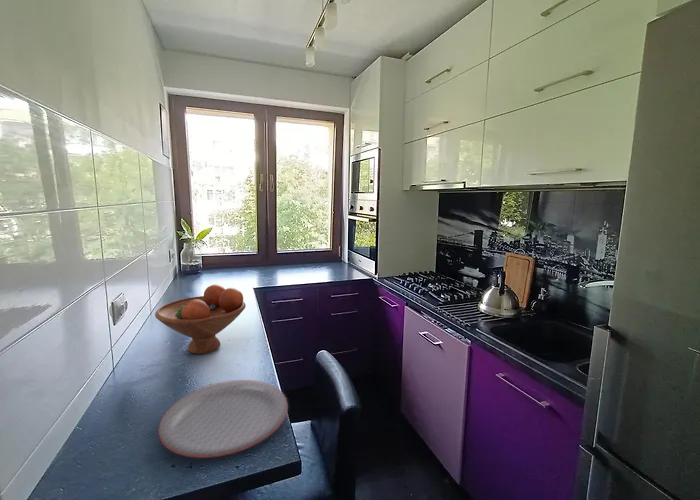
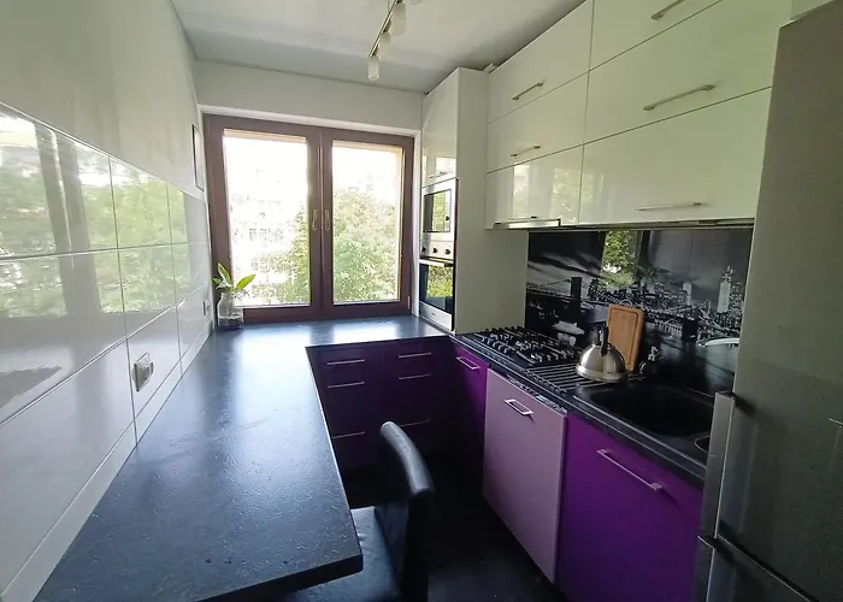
- plate [157,379,289,459]
- fruit bowl [154,284,247,355]
